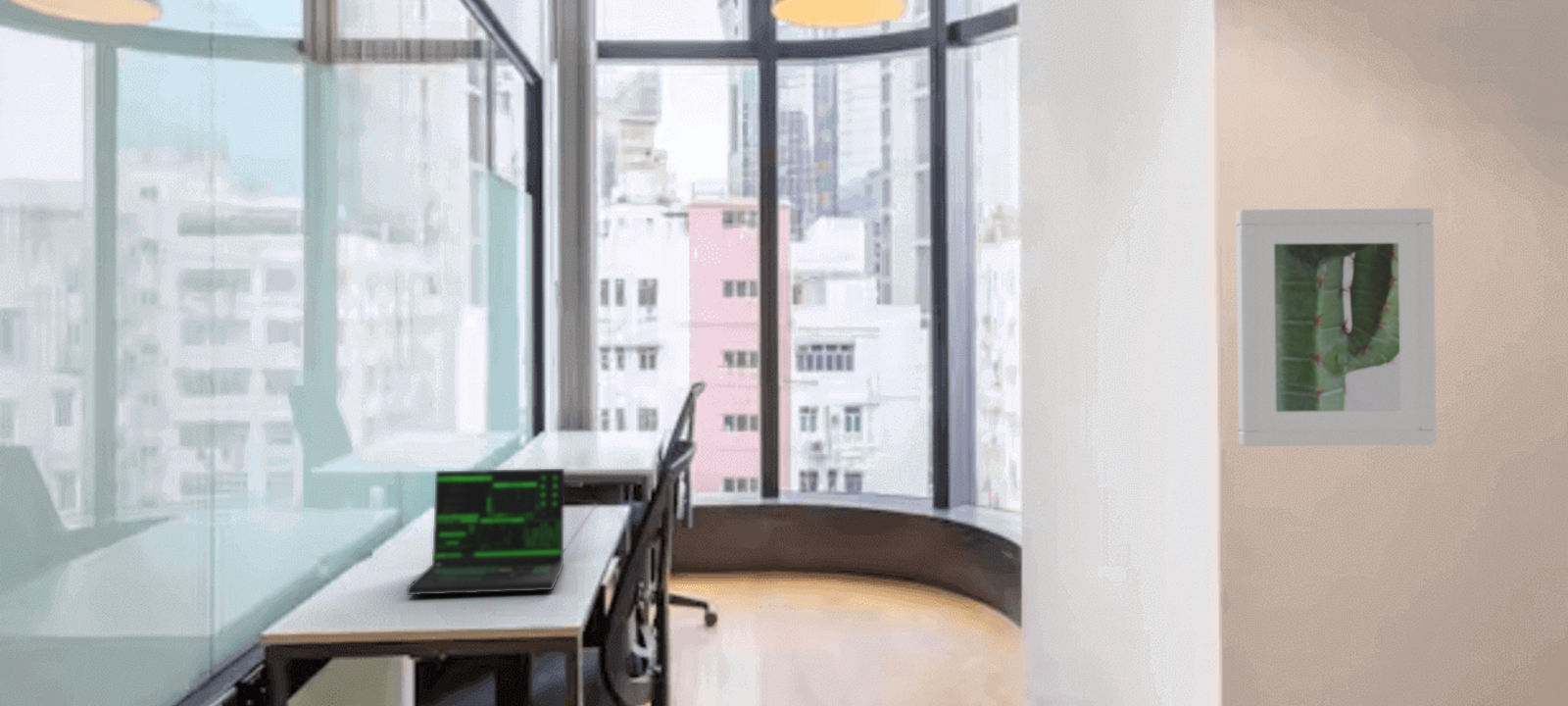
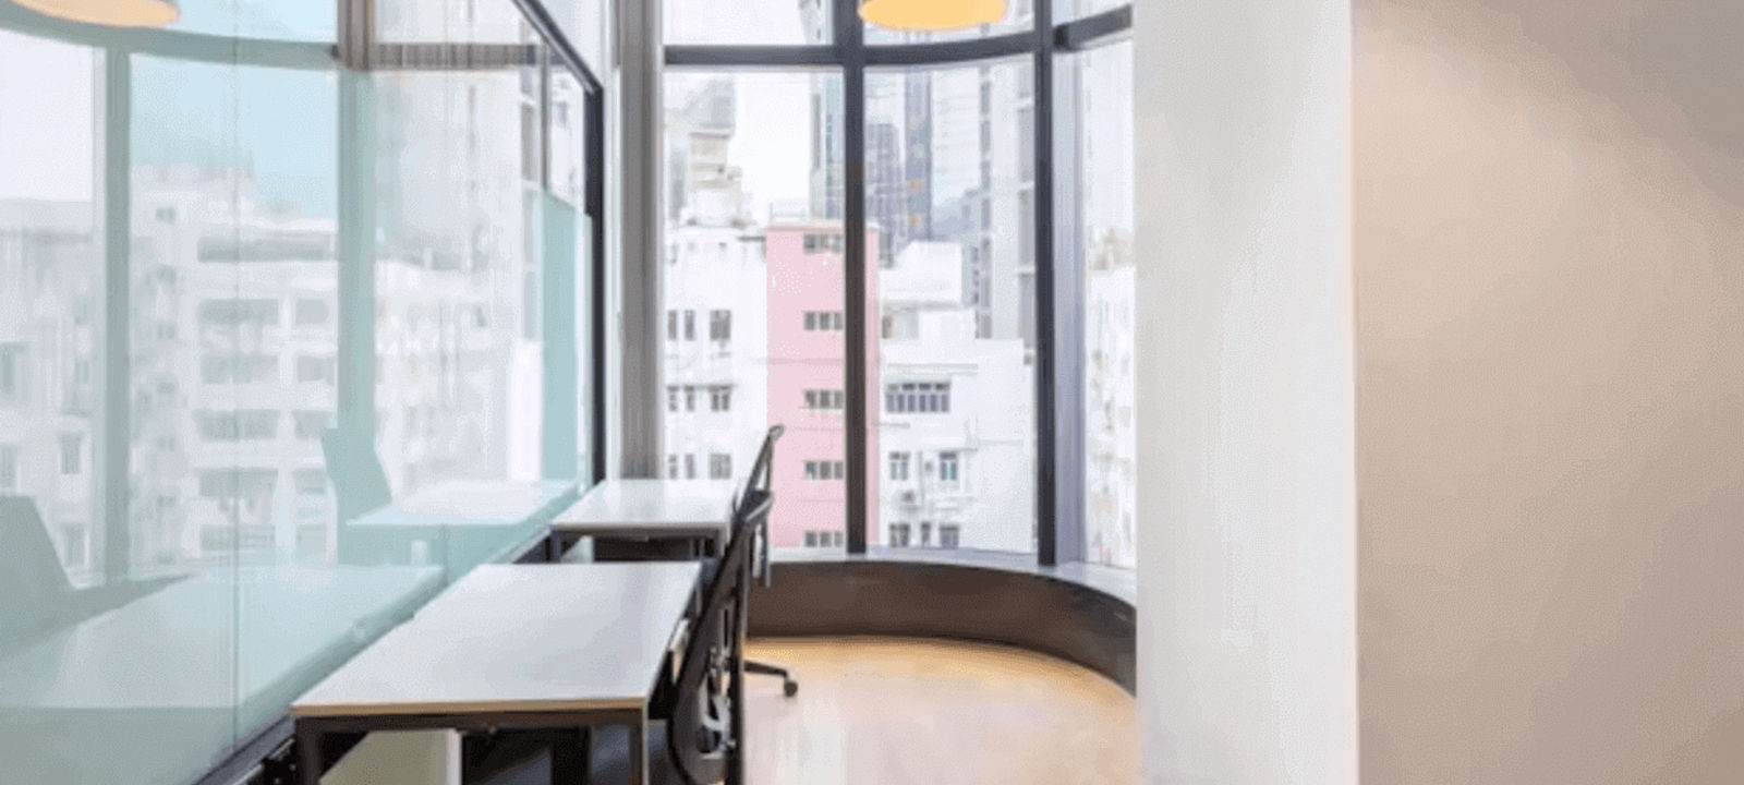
- laptop [406,468,598,596]
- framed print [1235,208,1438,447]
